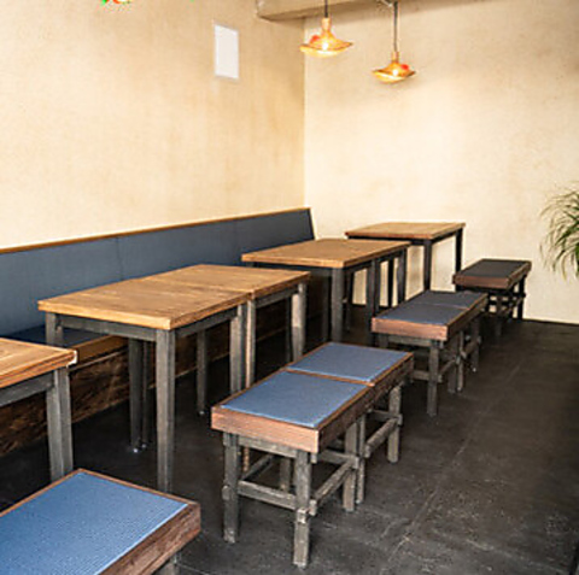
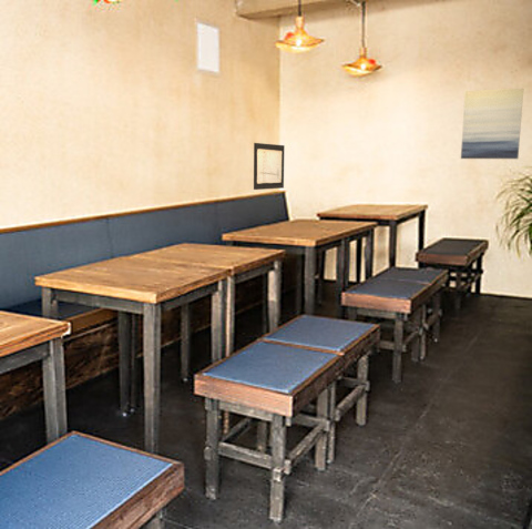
+ wall art [253,142,286,191]
+ wall art [460,88,524,160]
